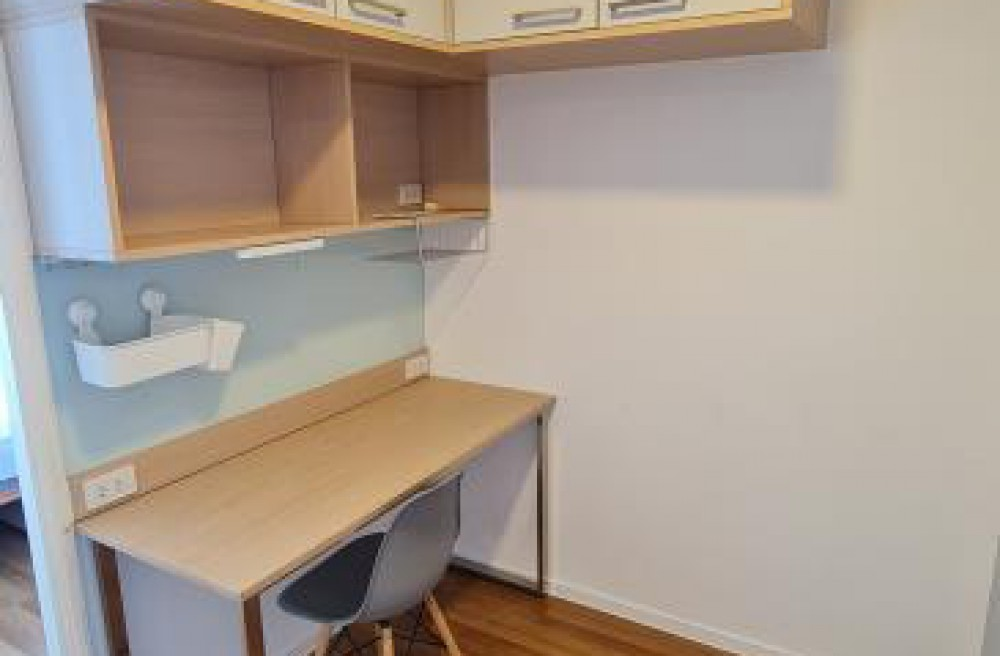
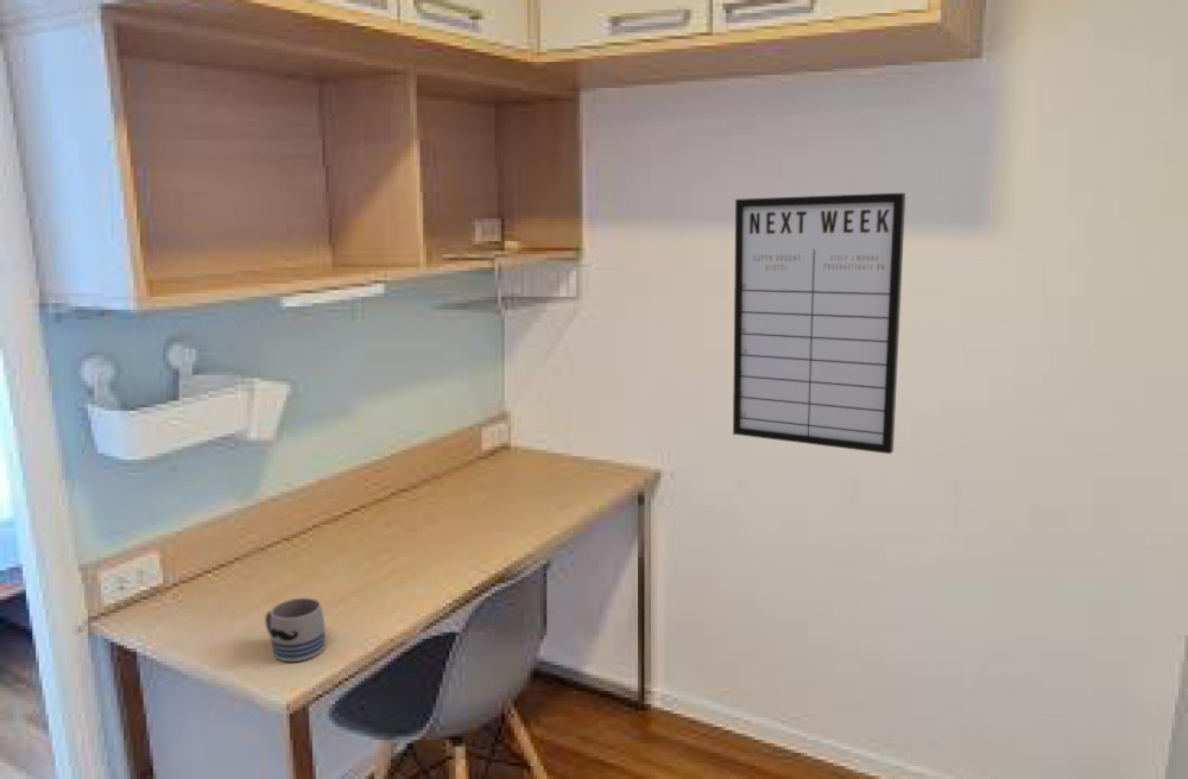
+ mug [264,597,326,663]
+ writing board [732,192,906,455]
